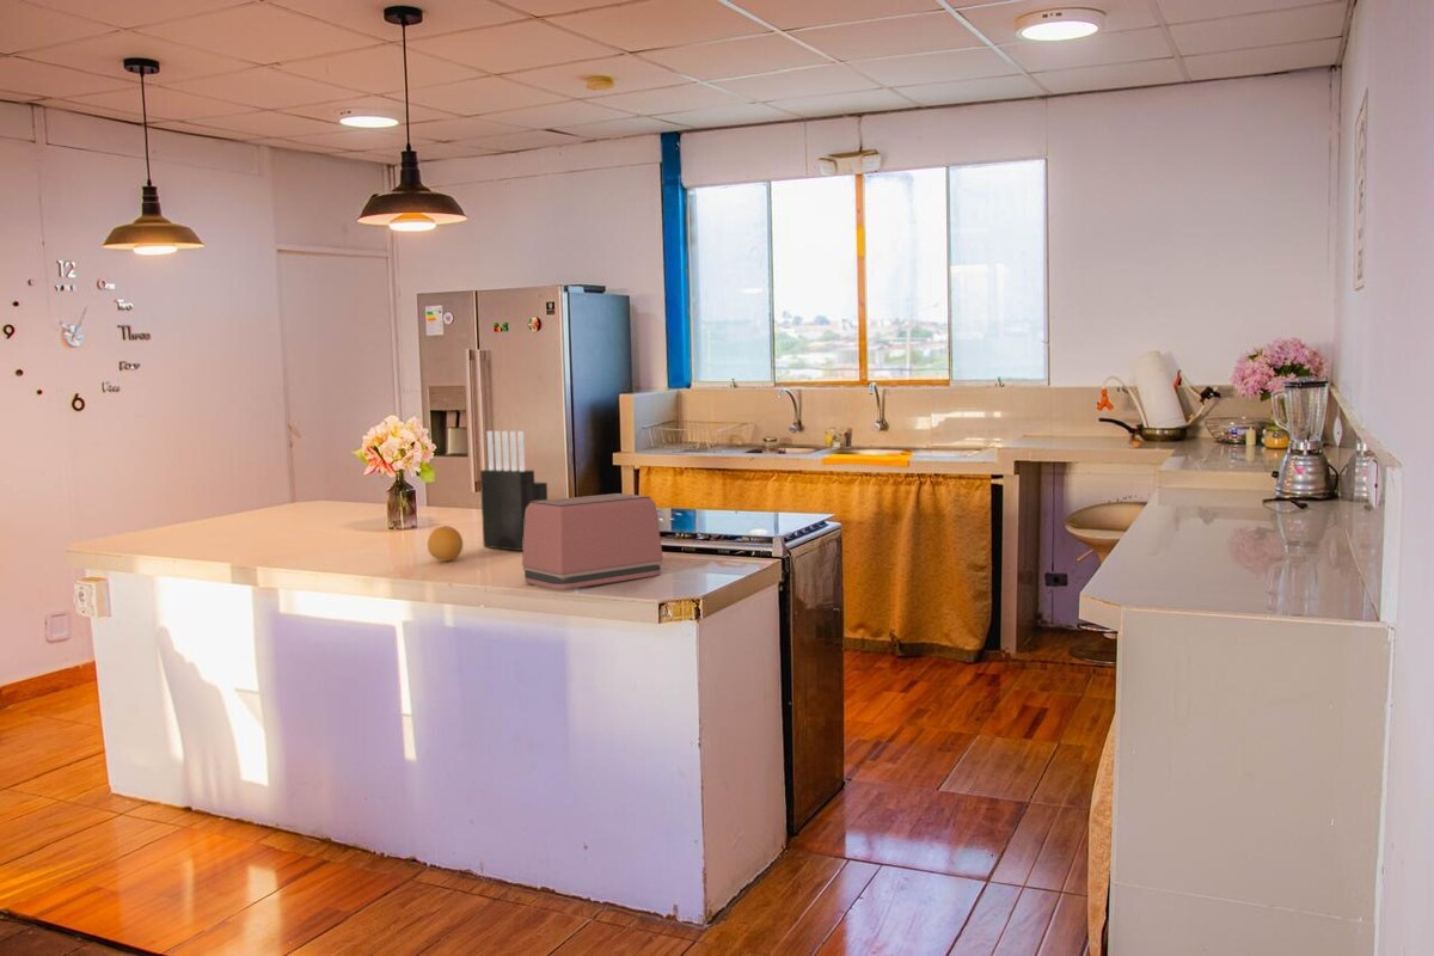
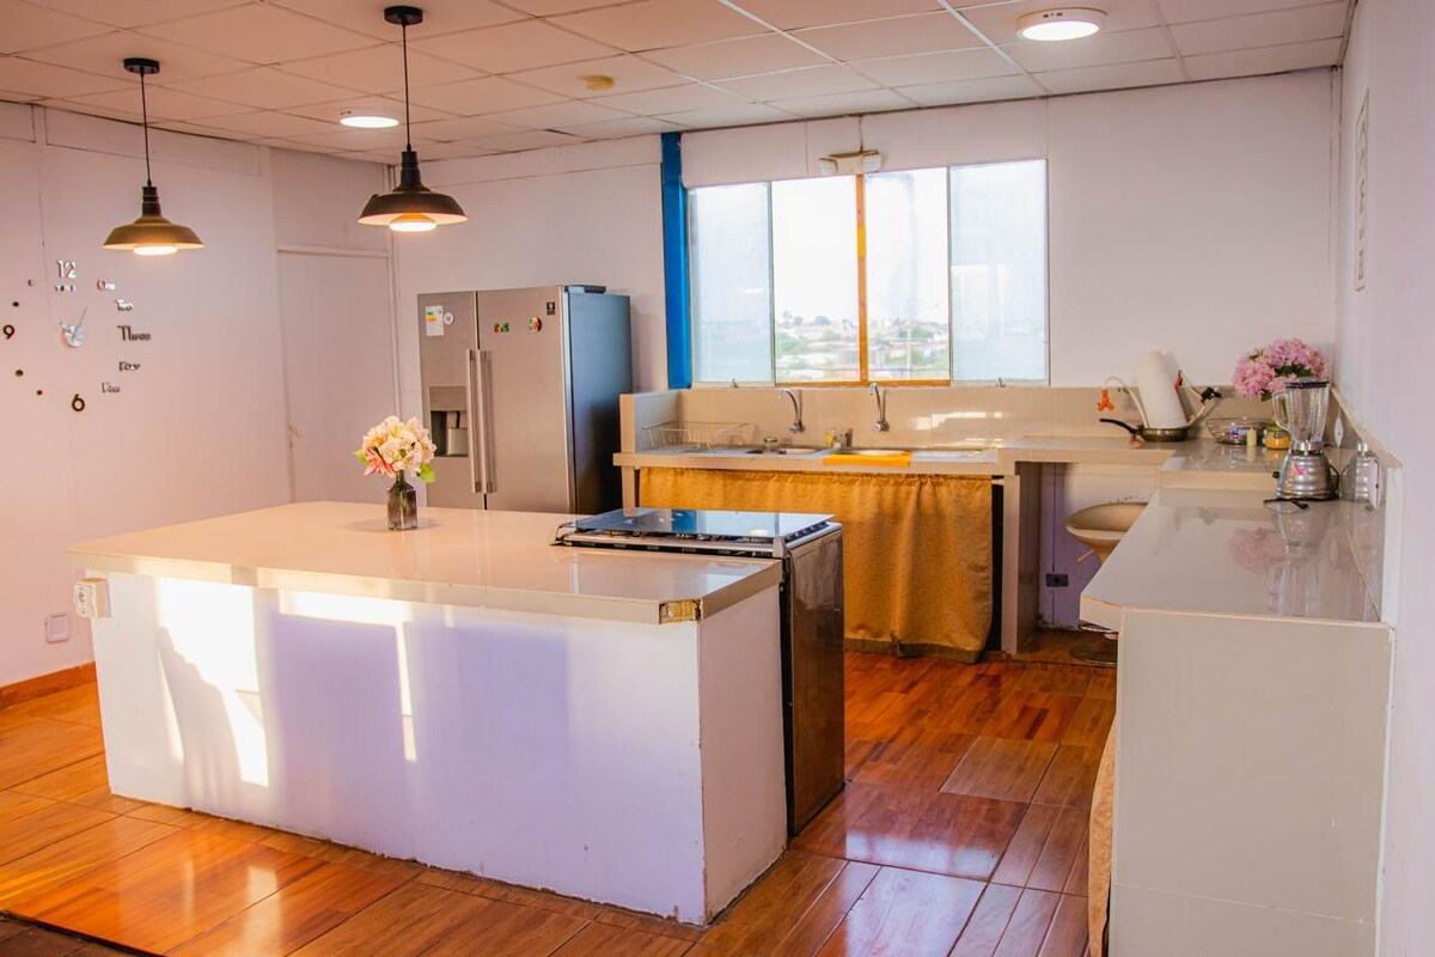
- knife block [479,430,549,552]
- toaster [521,492,664,590]
- fruit [427,525,464,563]
